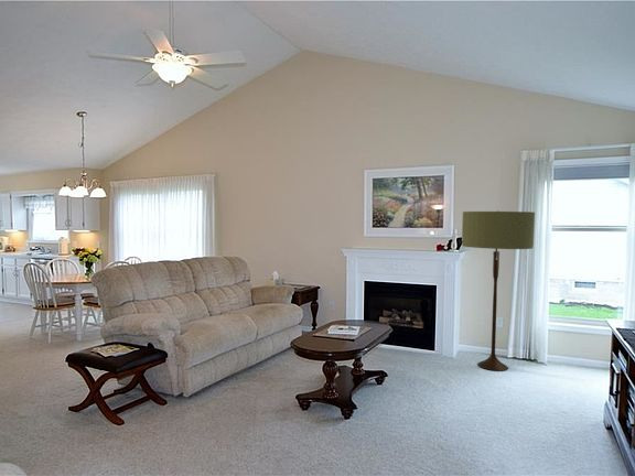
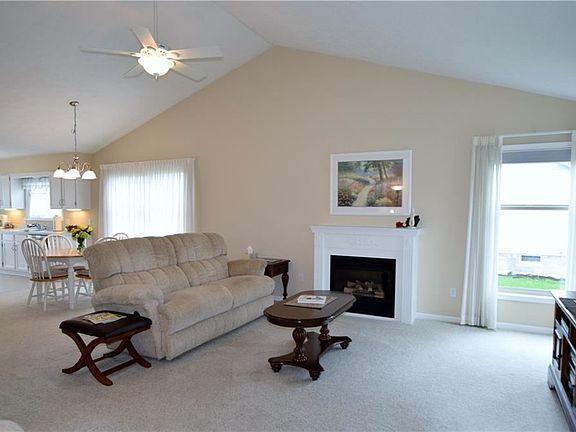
- floor lamp [461,209,536,371]
